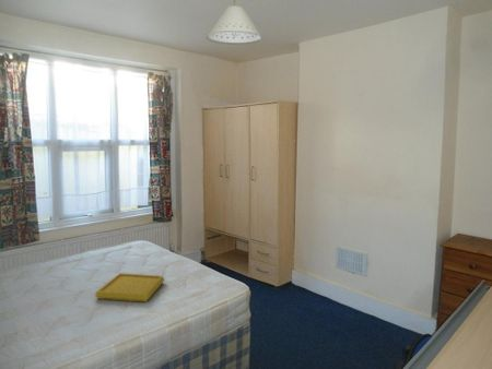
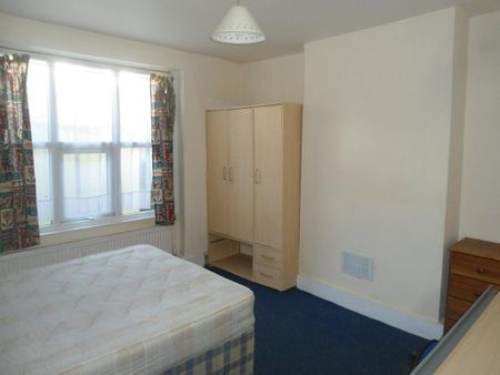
- serving tray [94,272,165,303]
